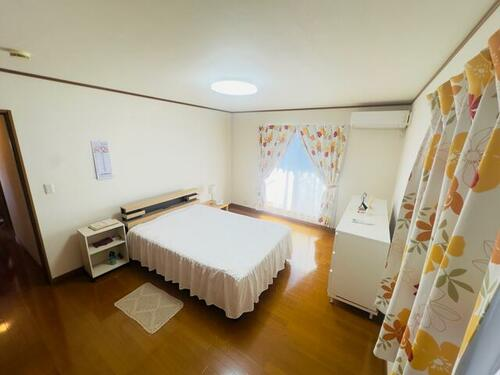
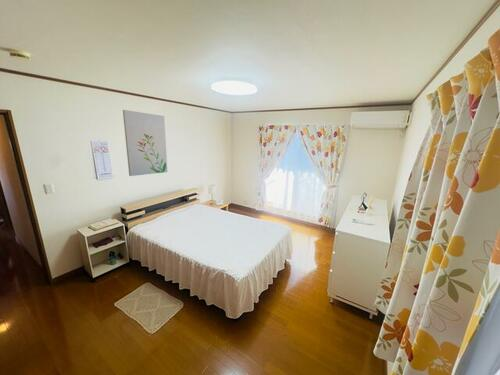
+ wall art [122,109,168,177]
